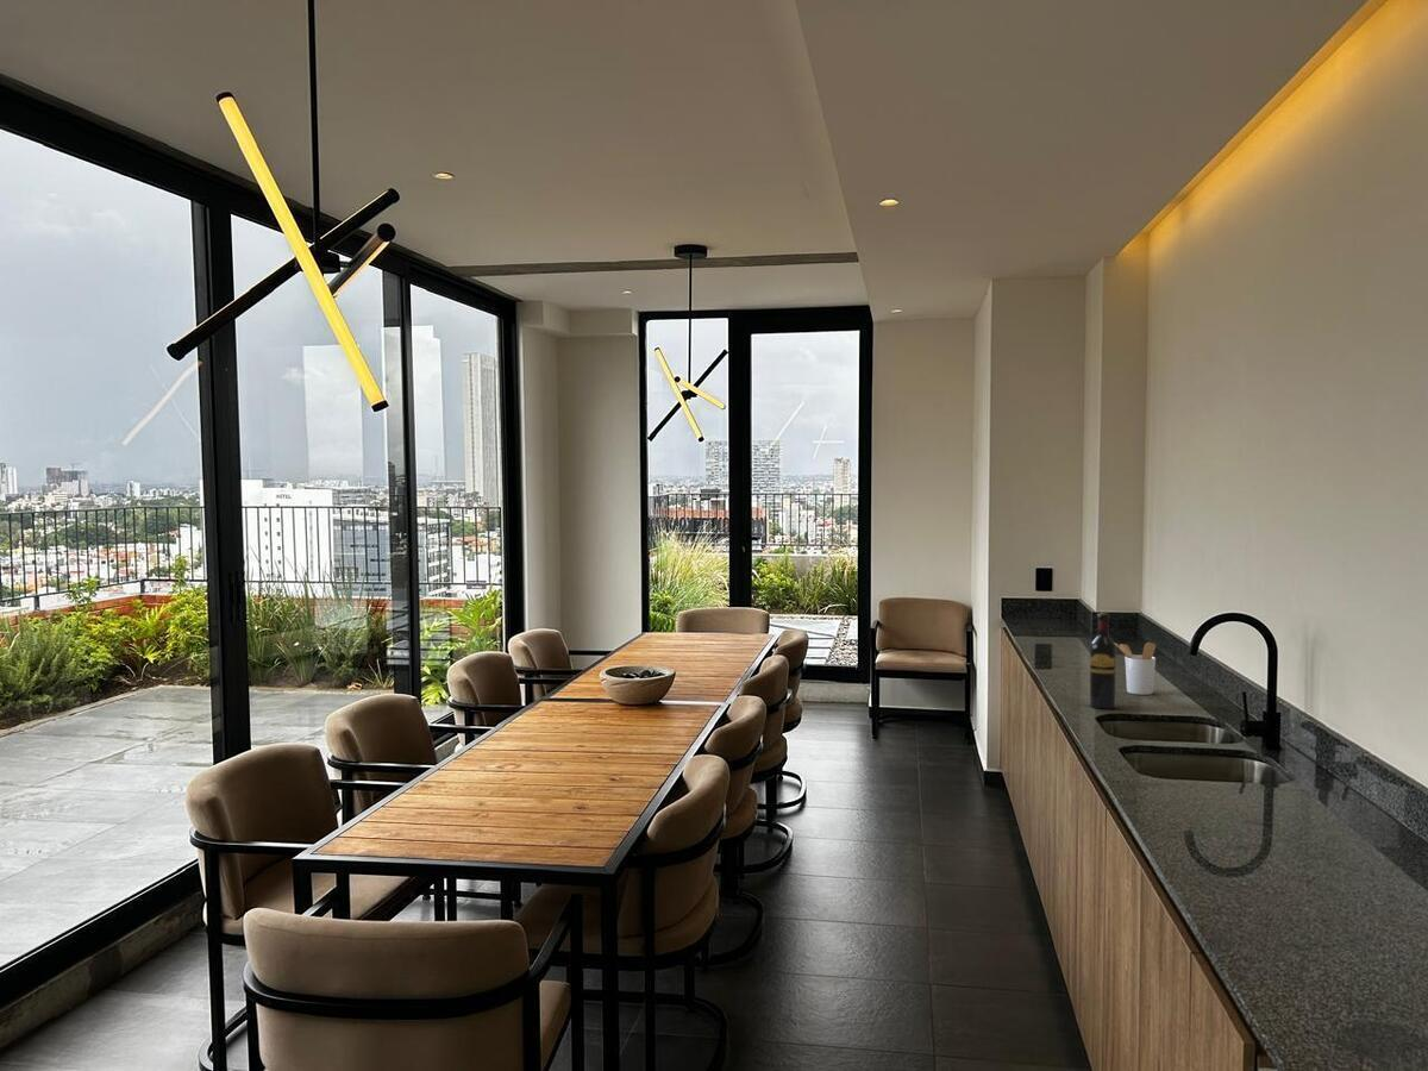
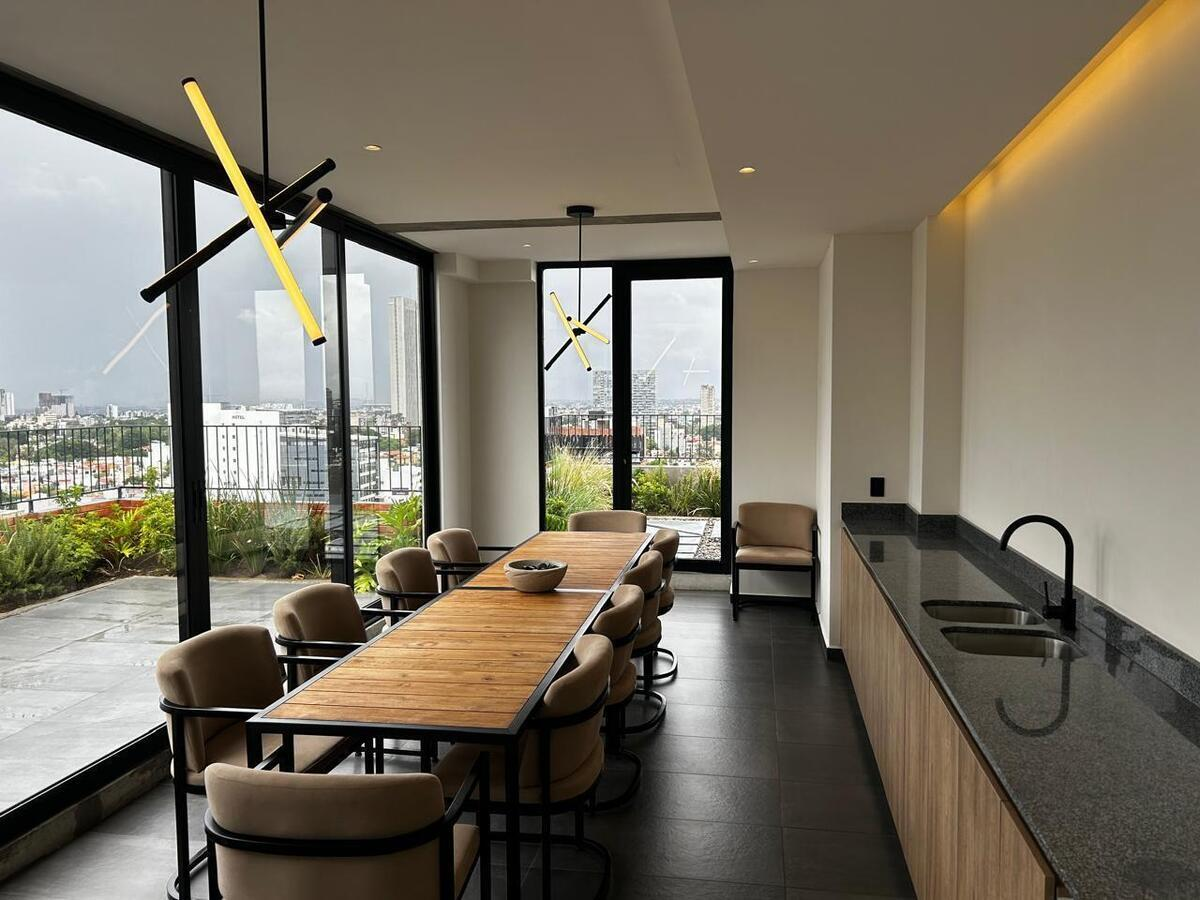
- utensil holder [1114,641,1157,696]
- wine bottle [1089,612,1117,710]
